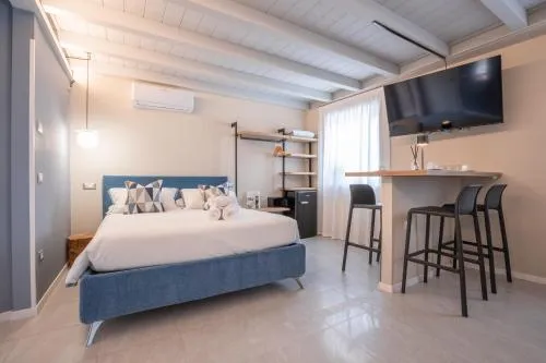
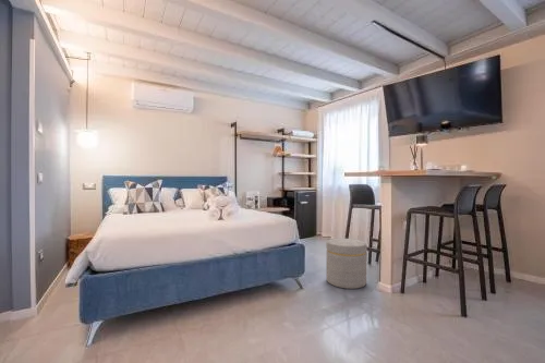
+ ottoman [325,238,368,290]
